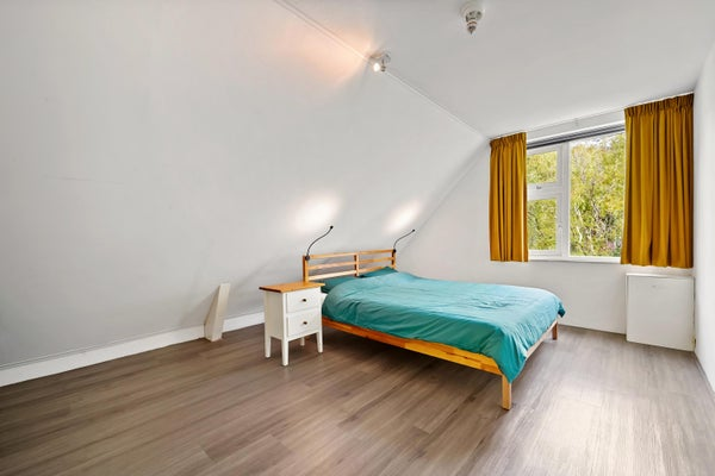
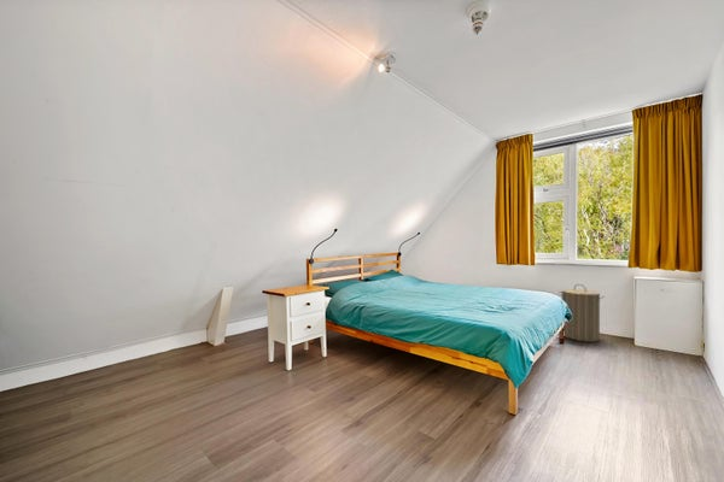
+ laundry hamper [557,283,606,343]
